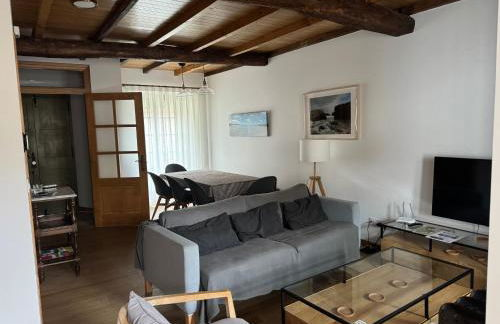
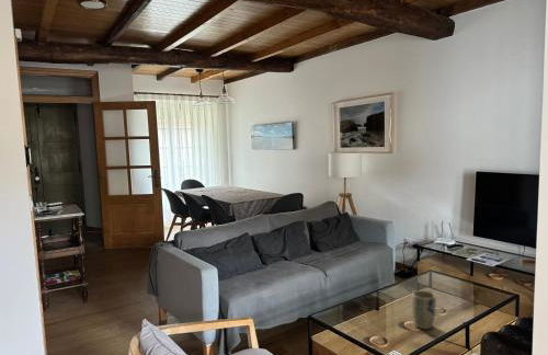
+ plant pot [411,289,437,330]
